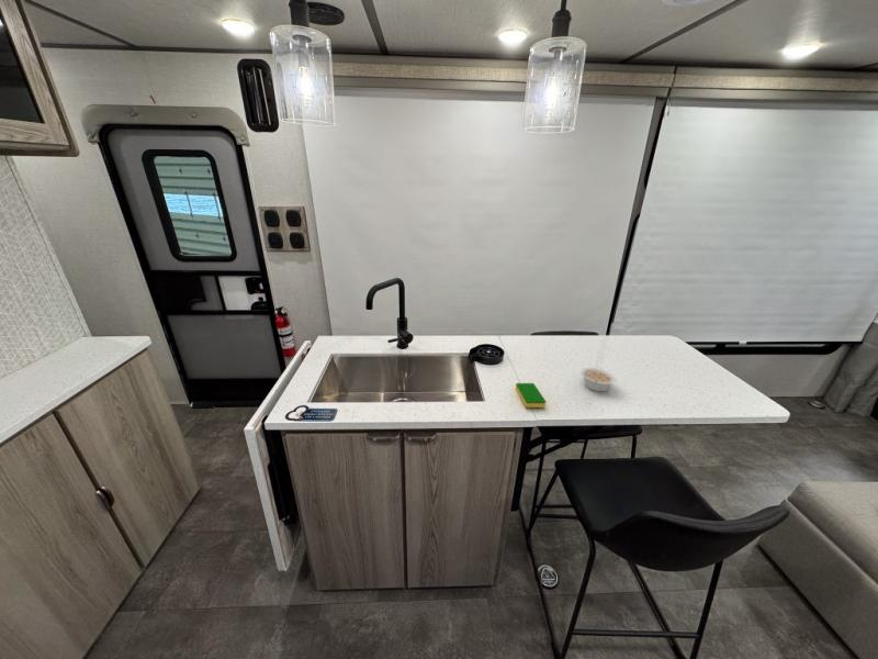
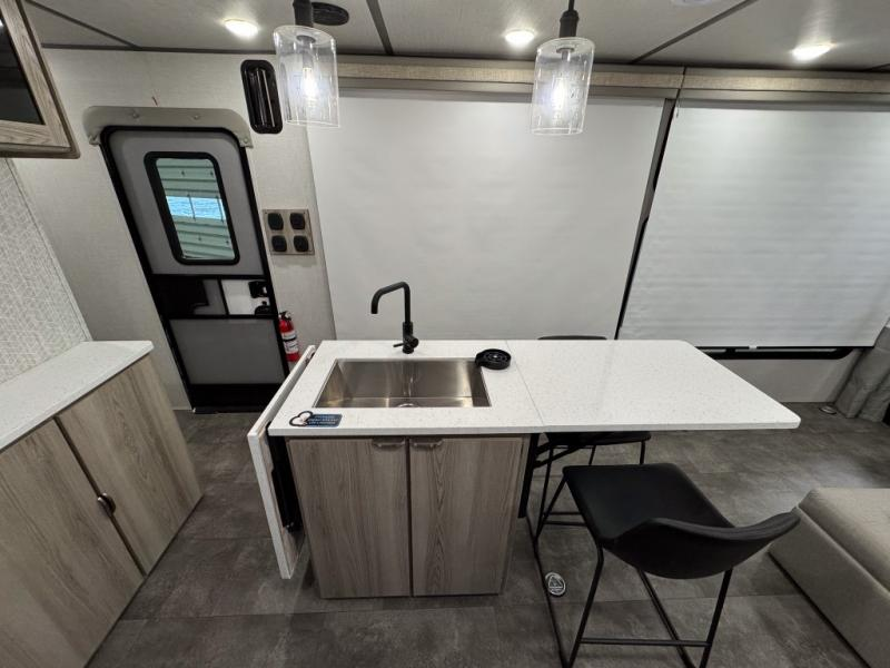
- legume [579,367,617,393]
- dish sponge [515,382,547,409]
